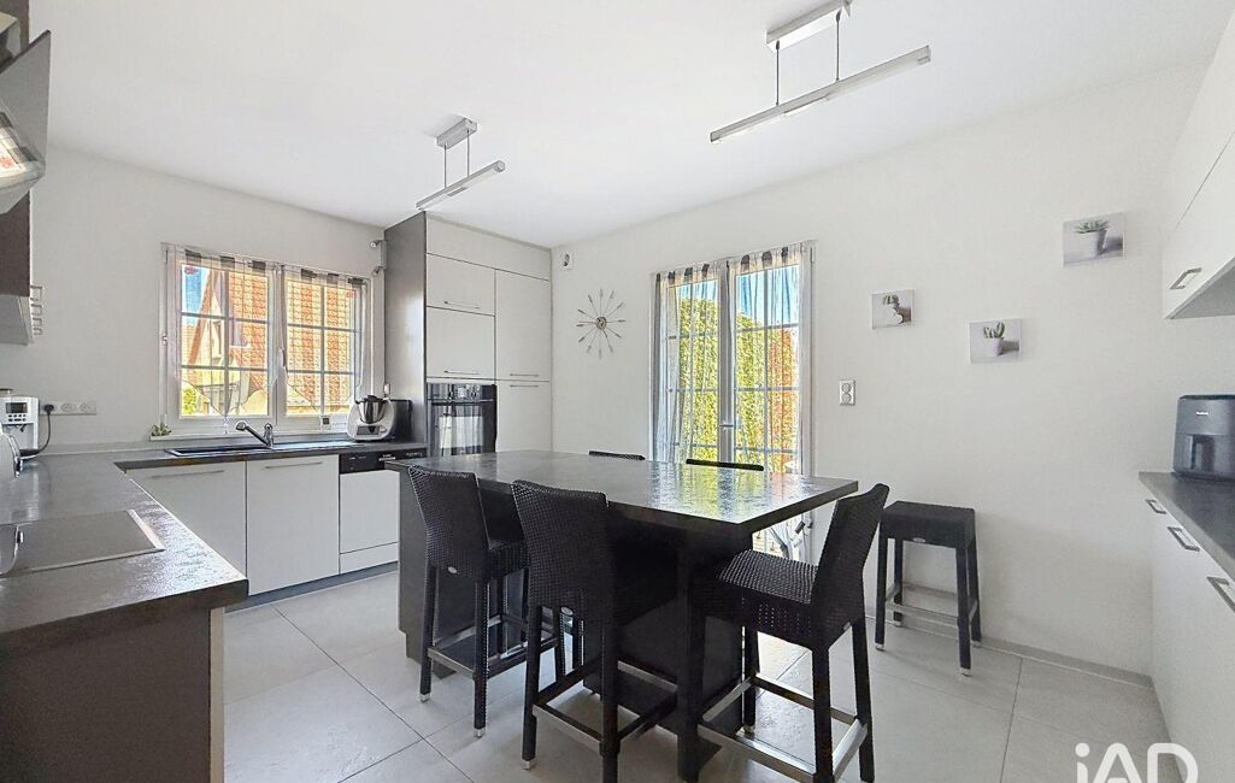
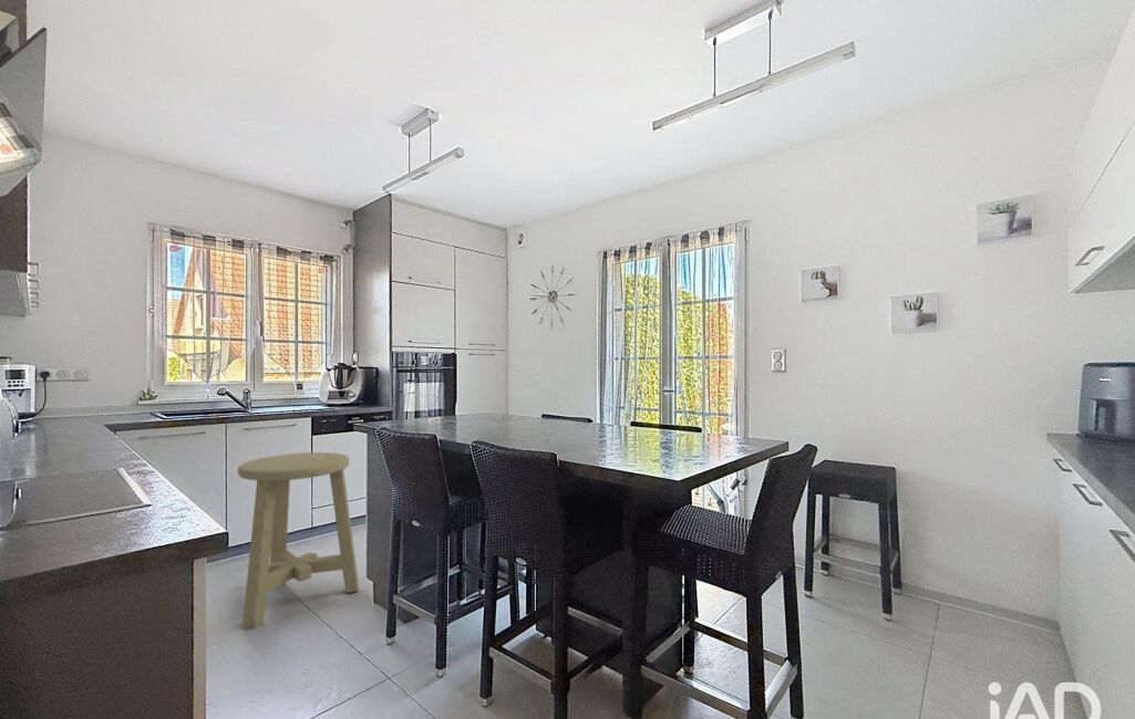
+ stool [237,451,360,629]
